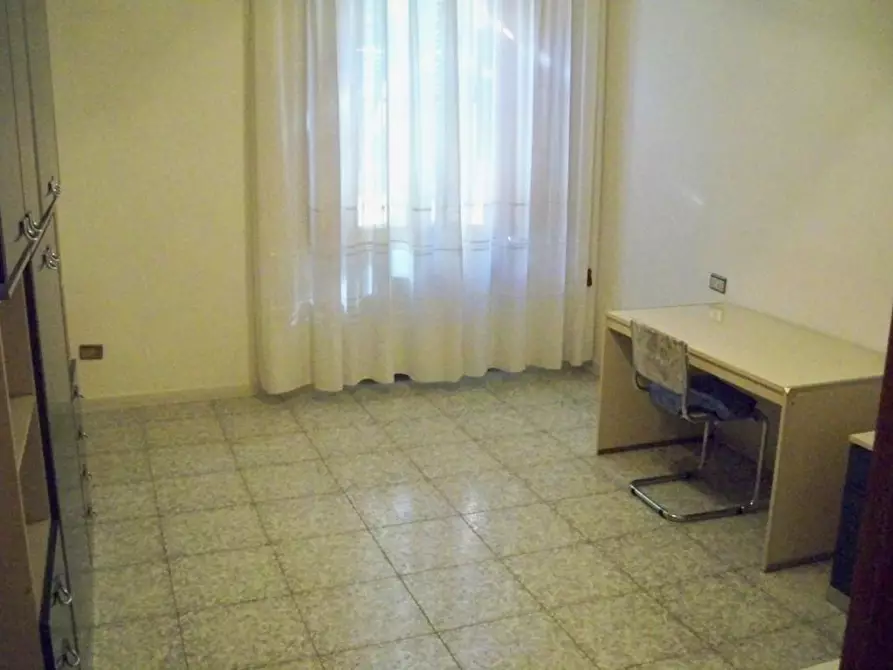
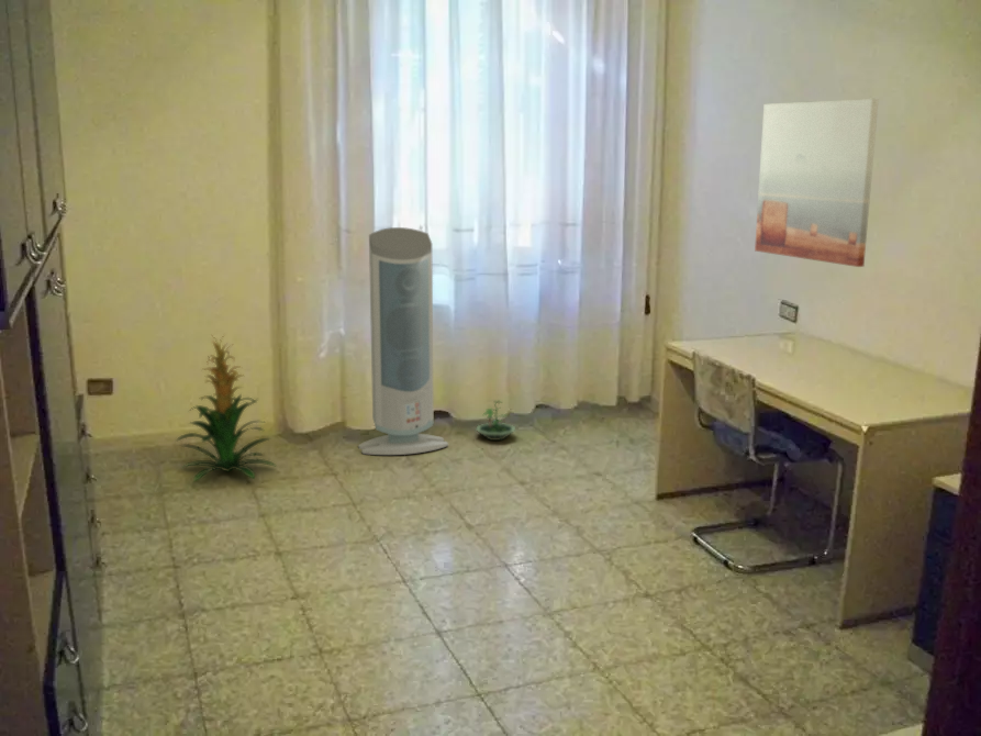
+ terrarium [475,399,516,442]
+ indoor plant [175,332,279,482]
+ wall art [754,98,880,268]
+ air purifier [357,226,449,456]
